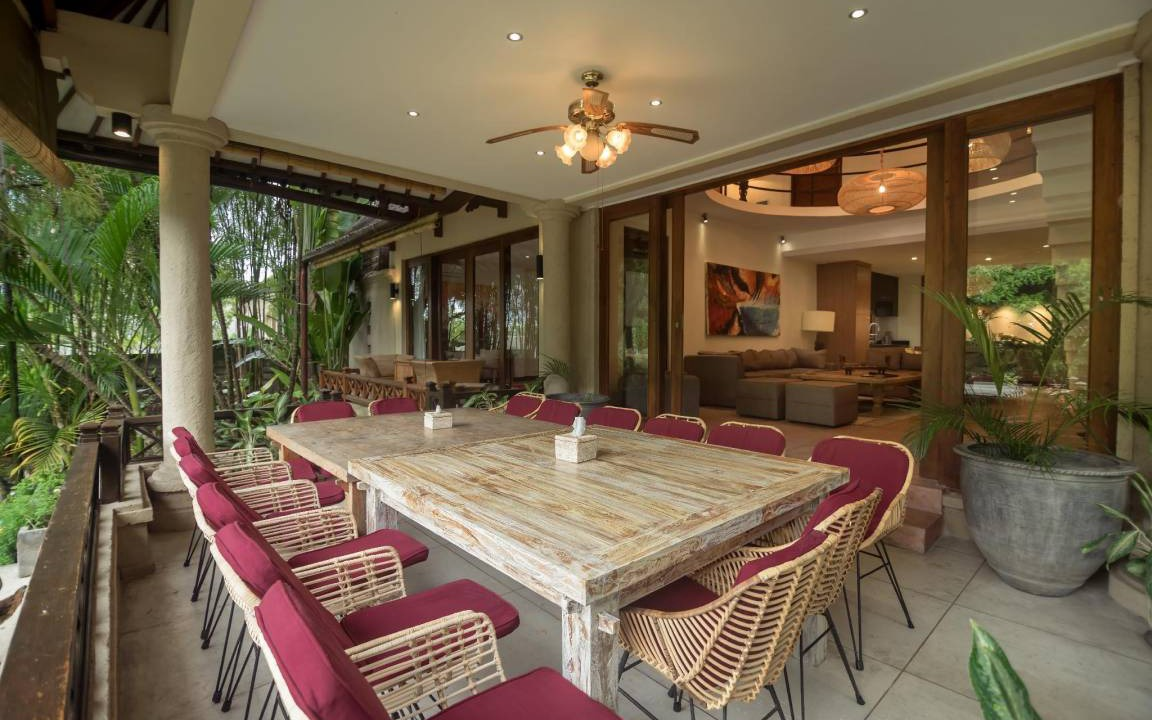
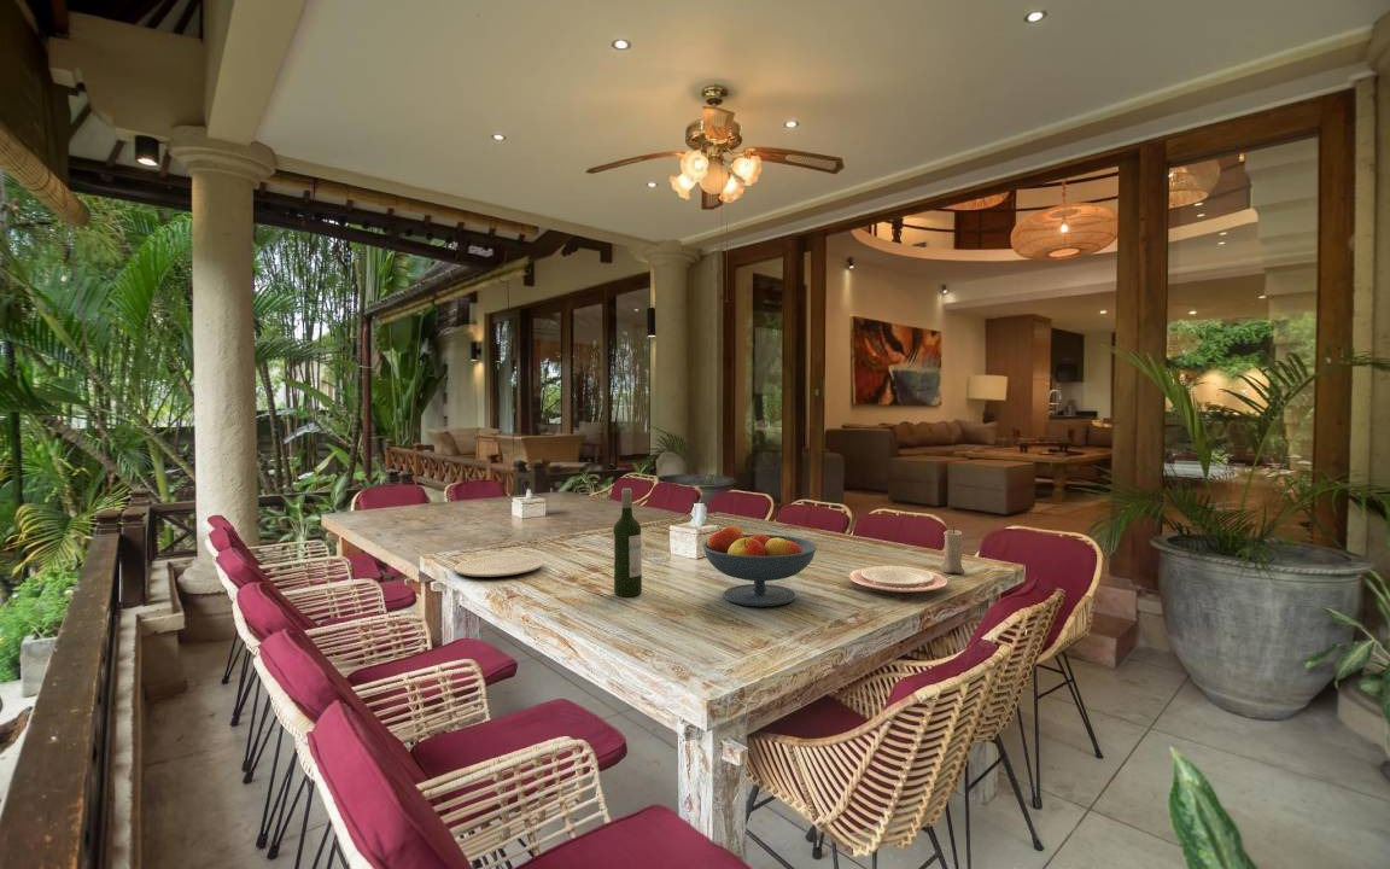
+ plate [454,554,545,578]
+ fruit bowl [701,525,818,608]
+ candle [939,527,966,575]
+ wine bottle [612,488,643,597]
+ plate [848,565,948,594]
